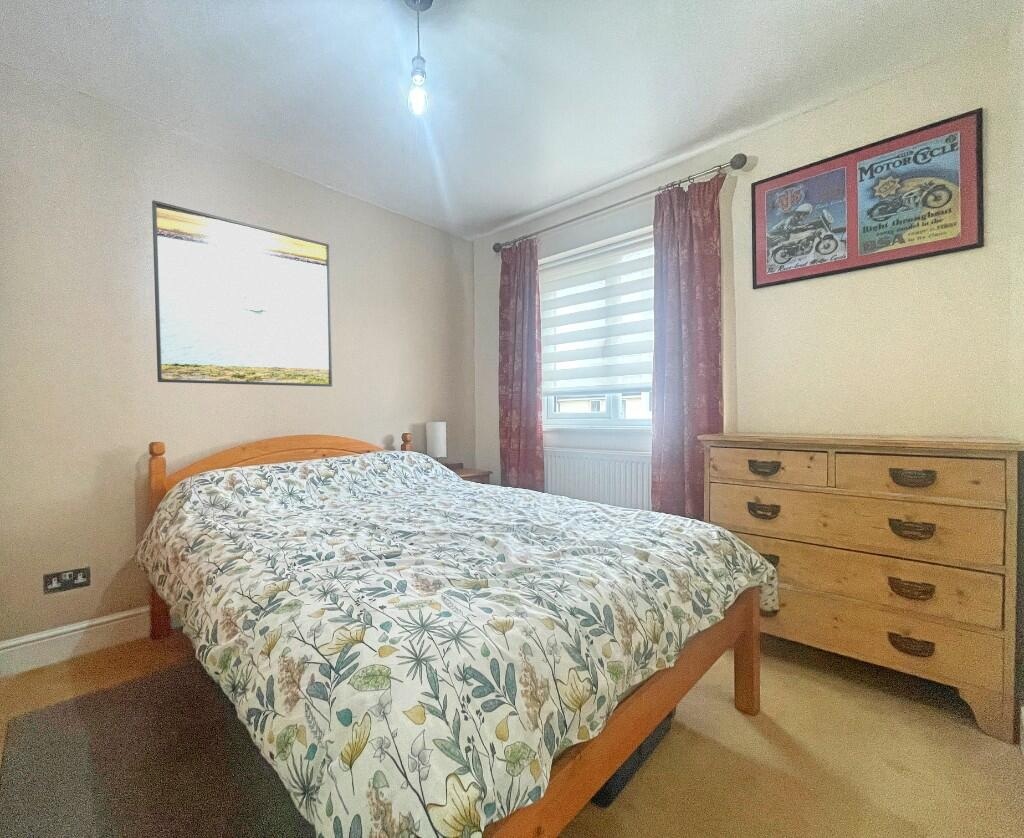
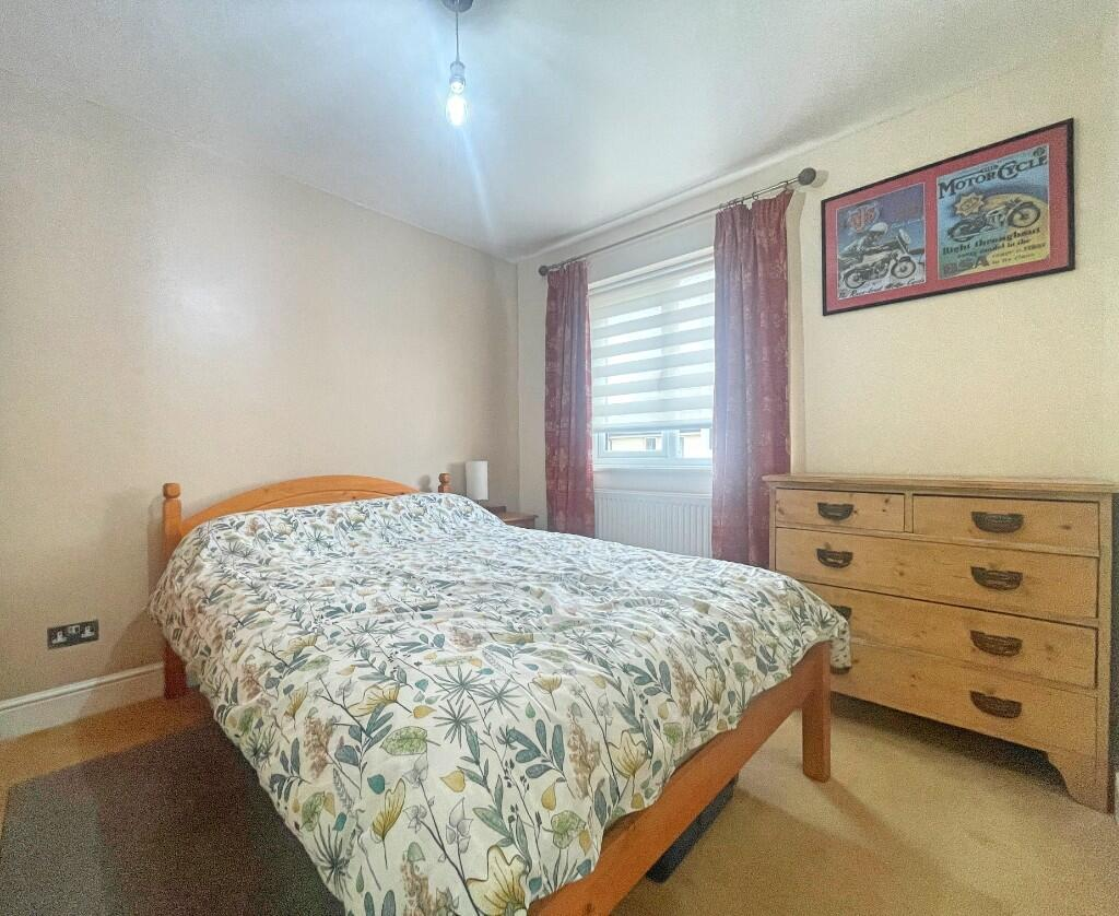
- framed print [151,199,333,388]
